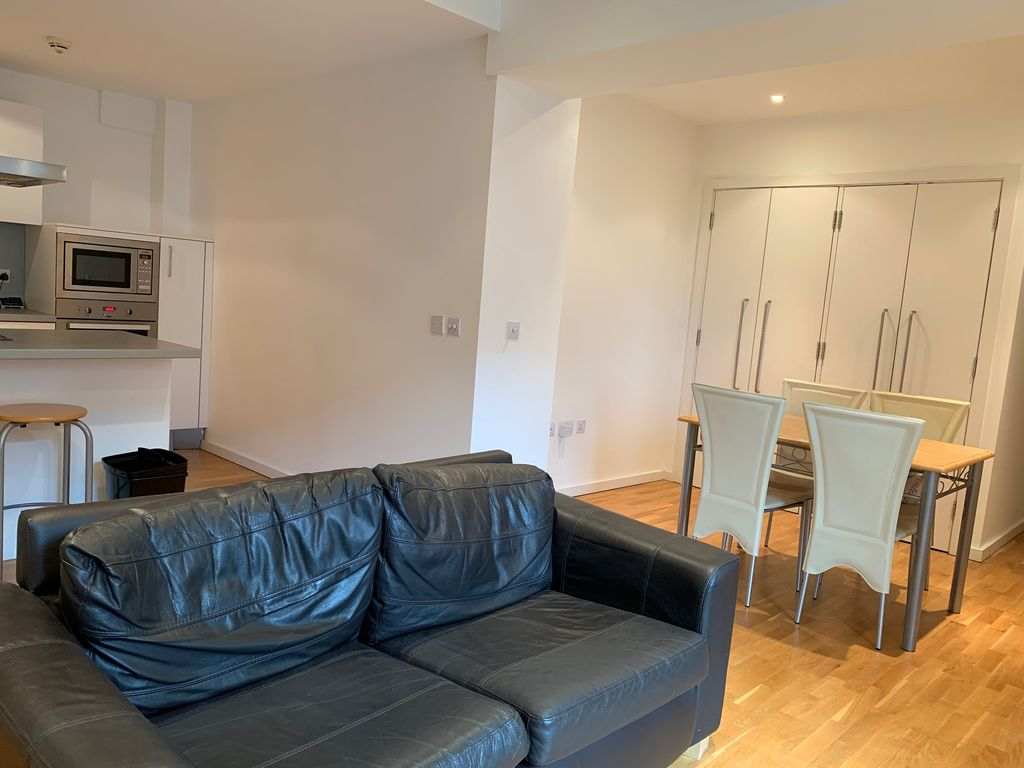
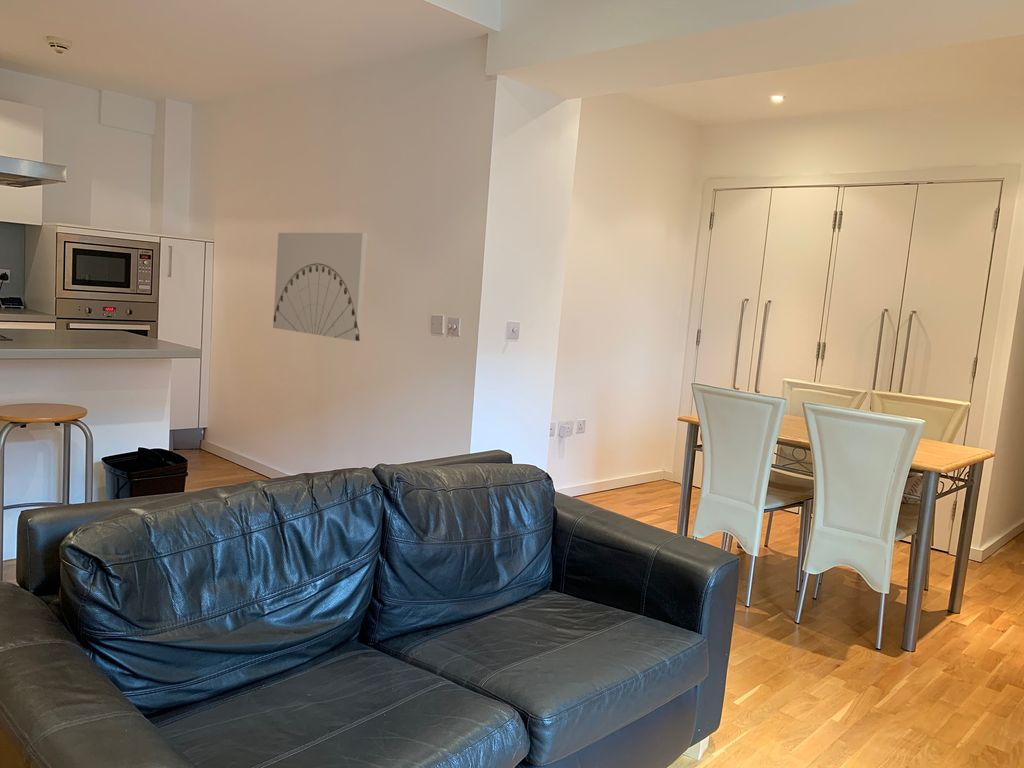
+ wall art [272,232,369,342]
